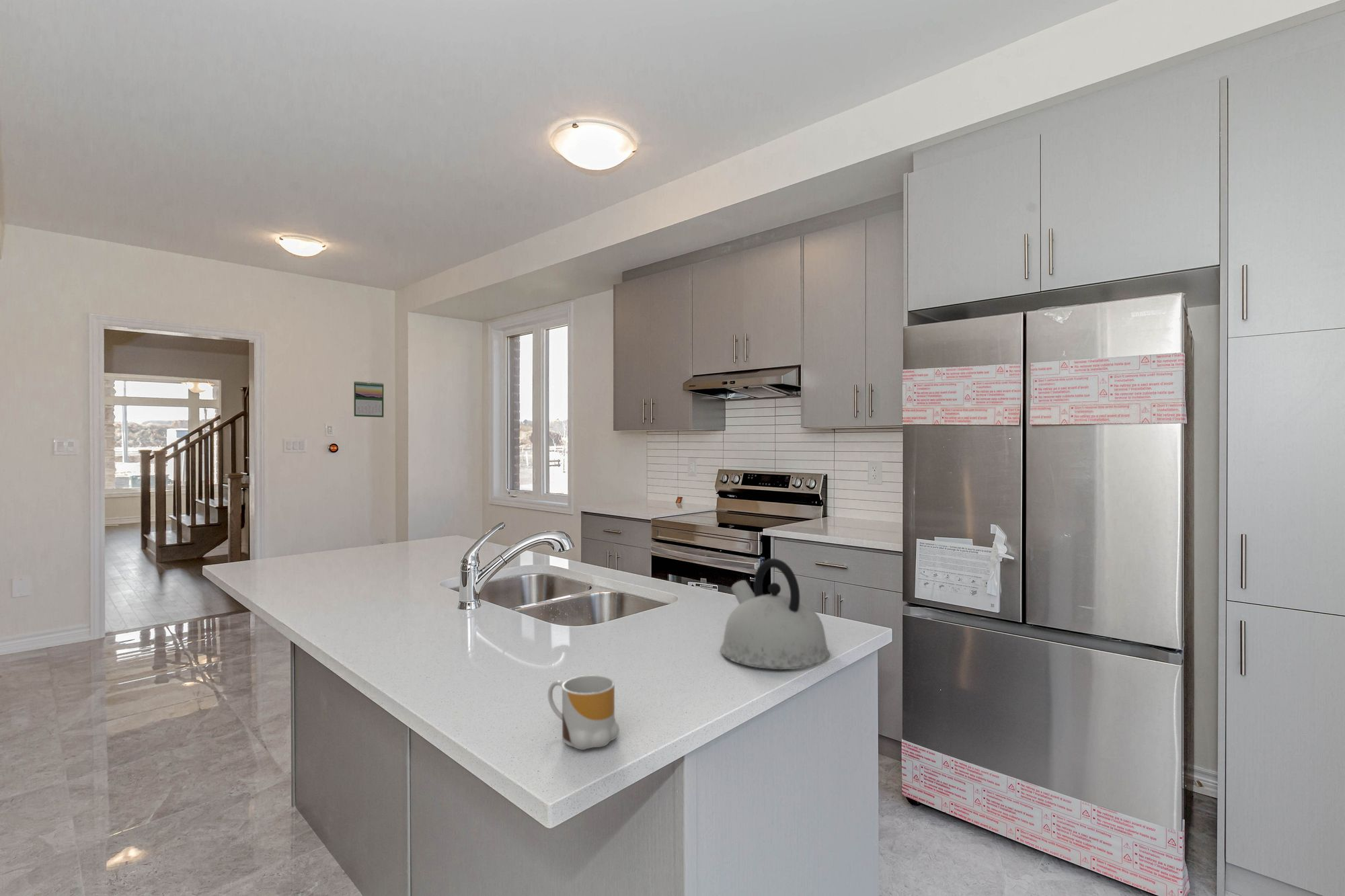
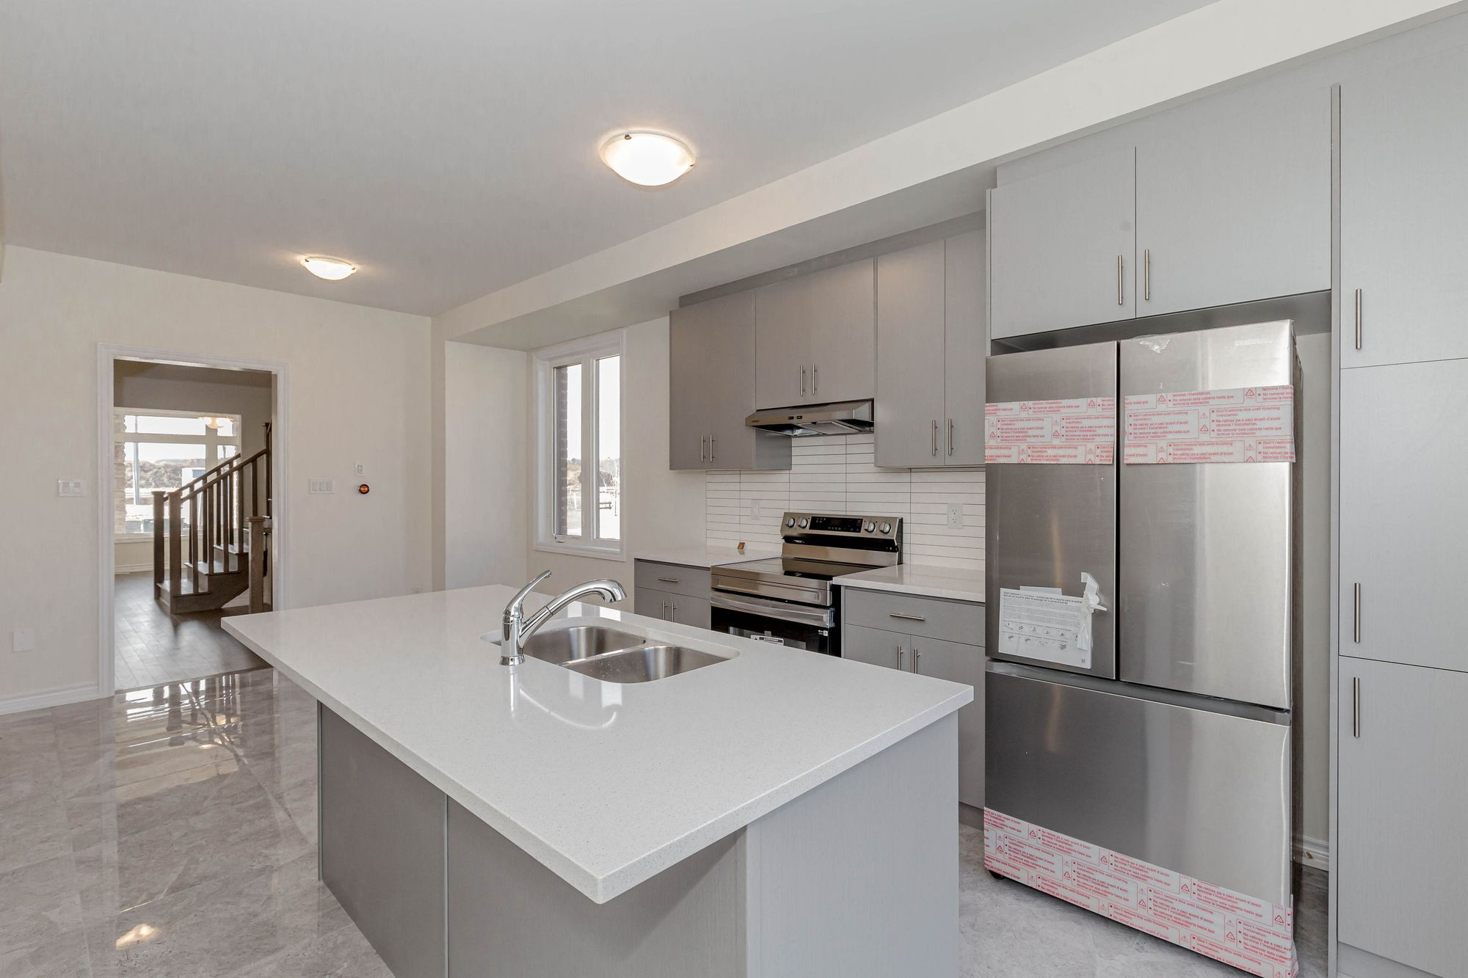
- mug [547,675,620,751]
- kettle [720,558,831,670]
- calendar [353,380,384,418]
